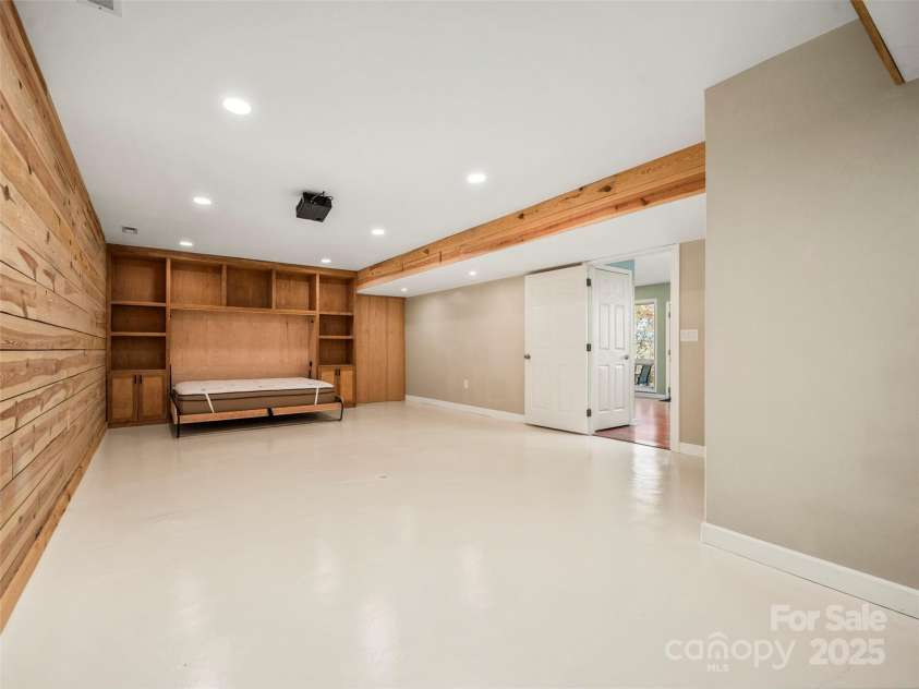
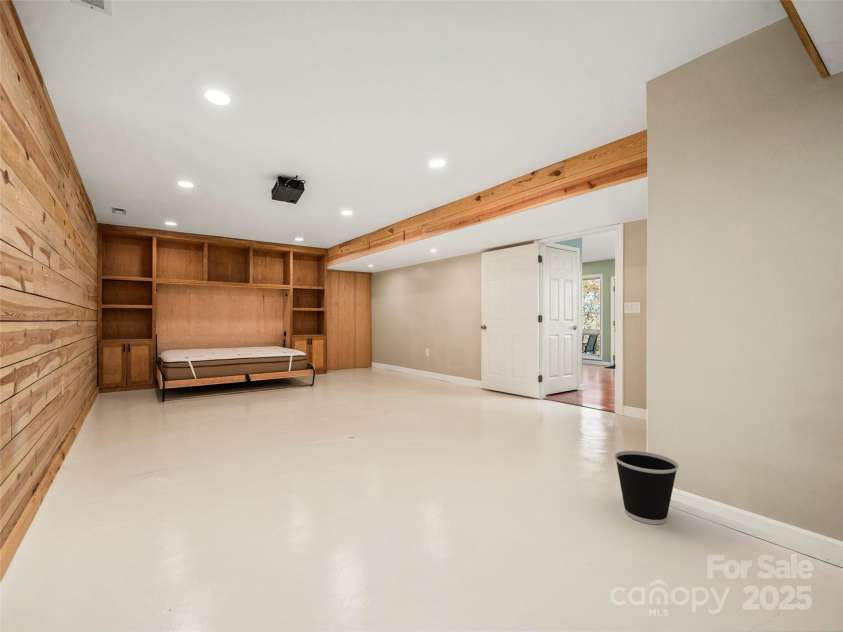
+ wastebasket [613,450,680,525]
